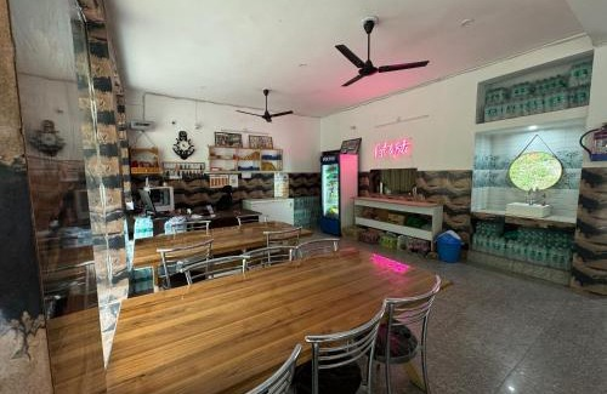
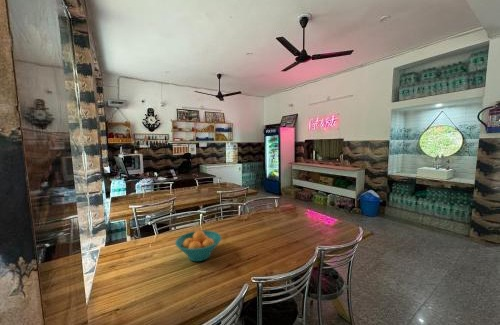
+ fruit bowl [174,230,222,262]
